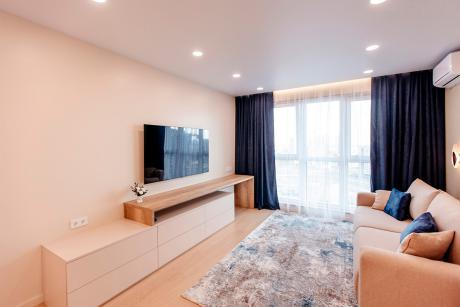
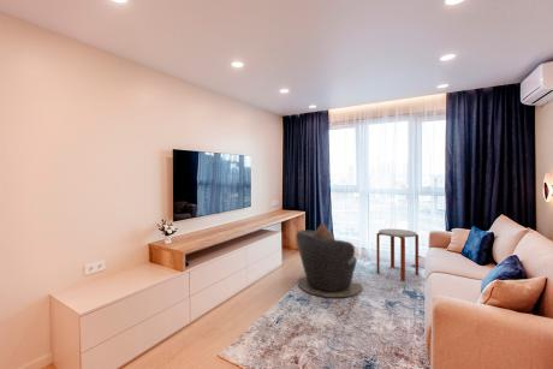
+ side table [375,228,420,281]
+ leather [295,221,364,298]
